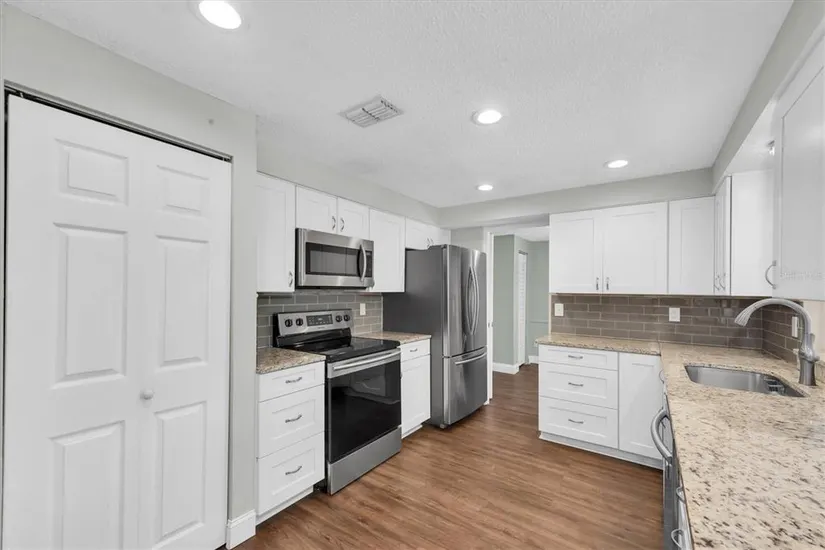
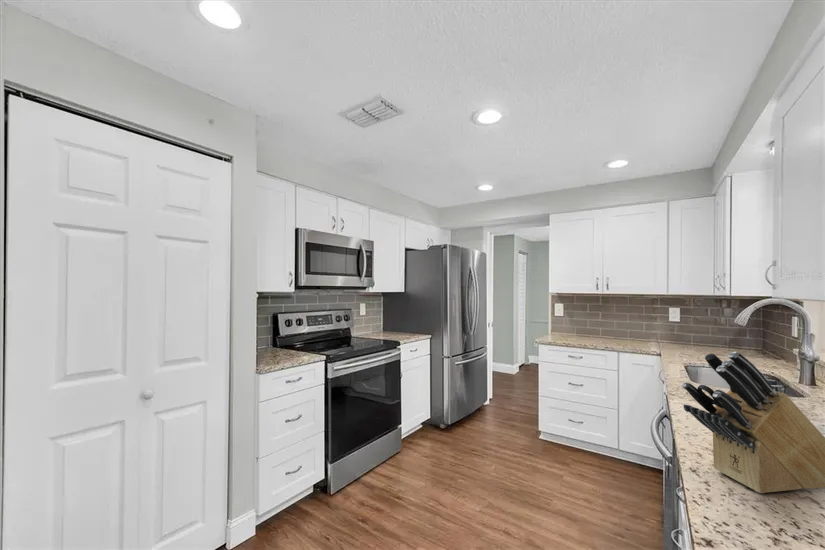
+ knife block [681,351,825,494]
